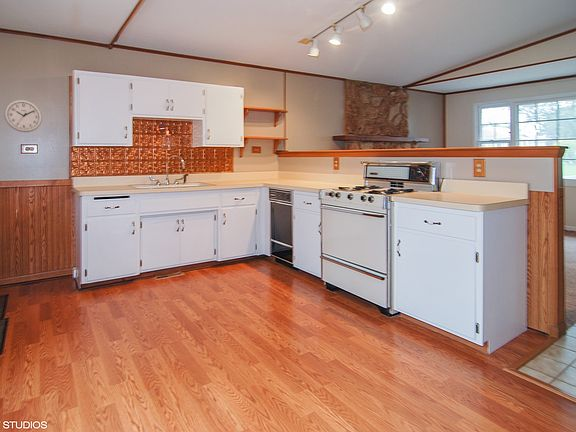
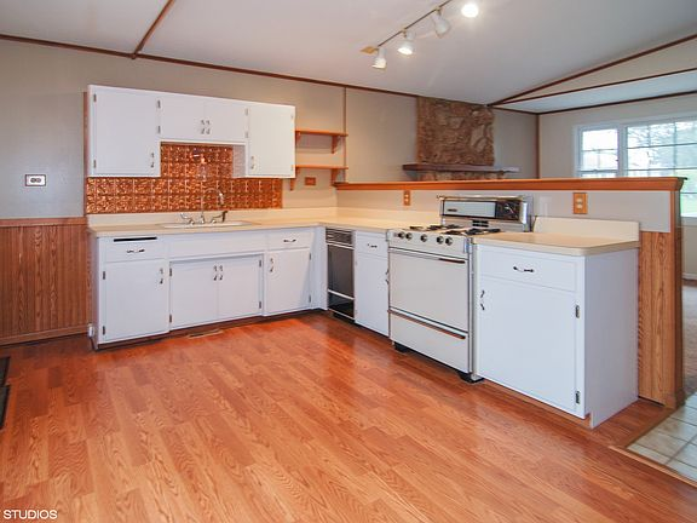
- wall clock [3,99,43,133]
